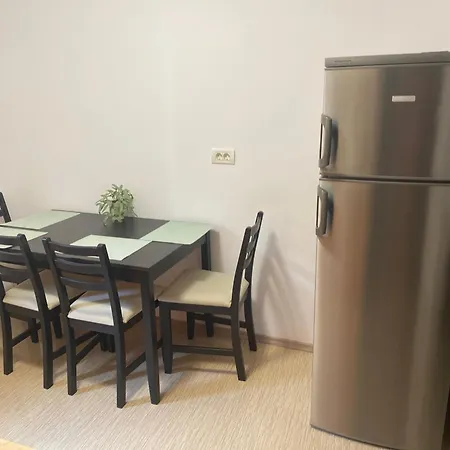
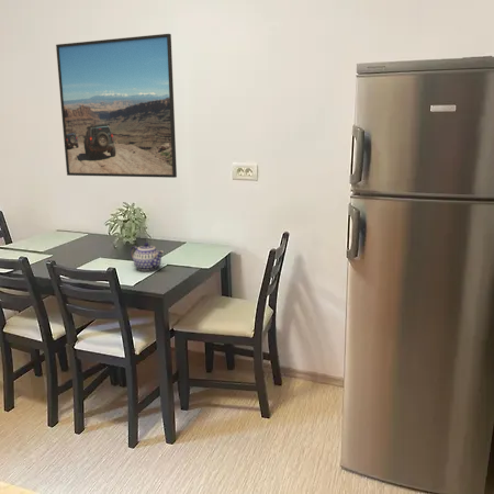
+ teapot [130,242,165,272]
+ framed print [55,33,178,179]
